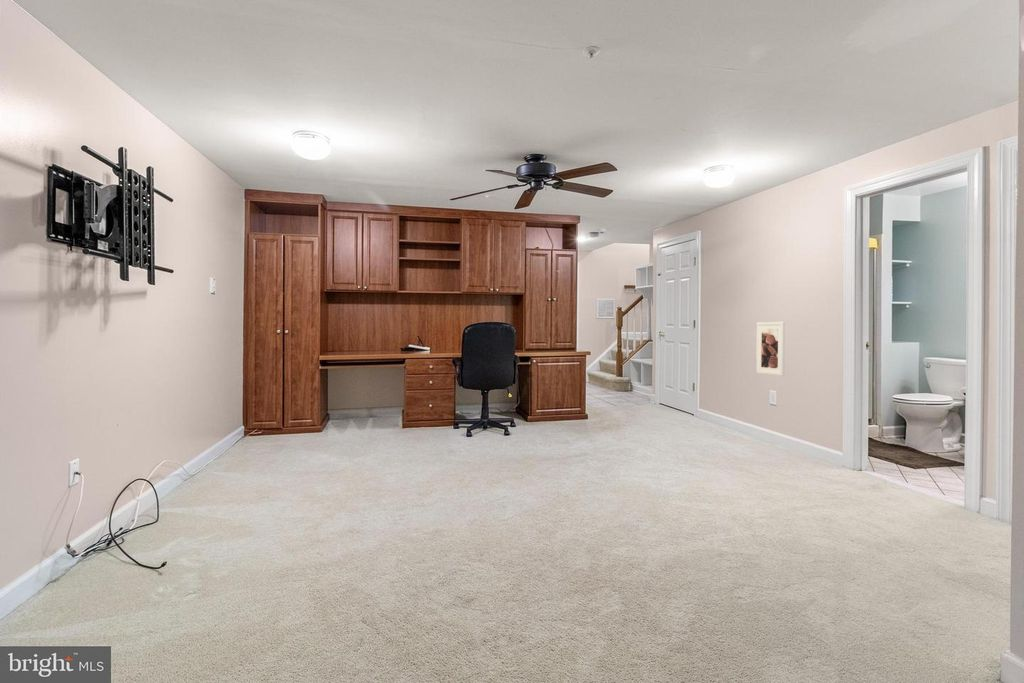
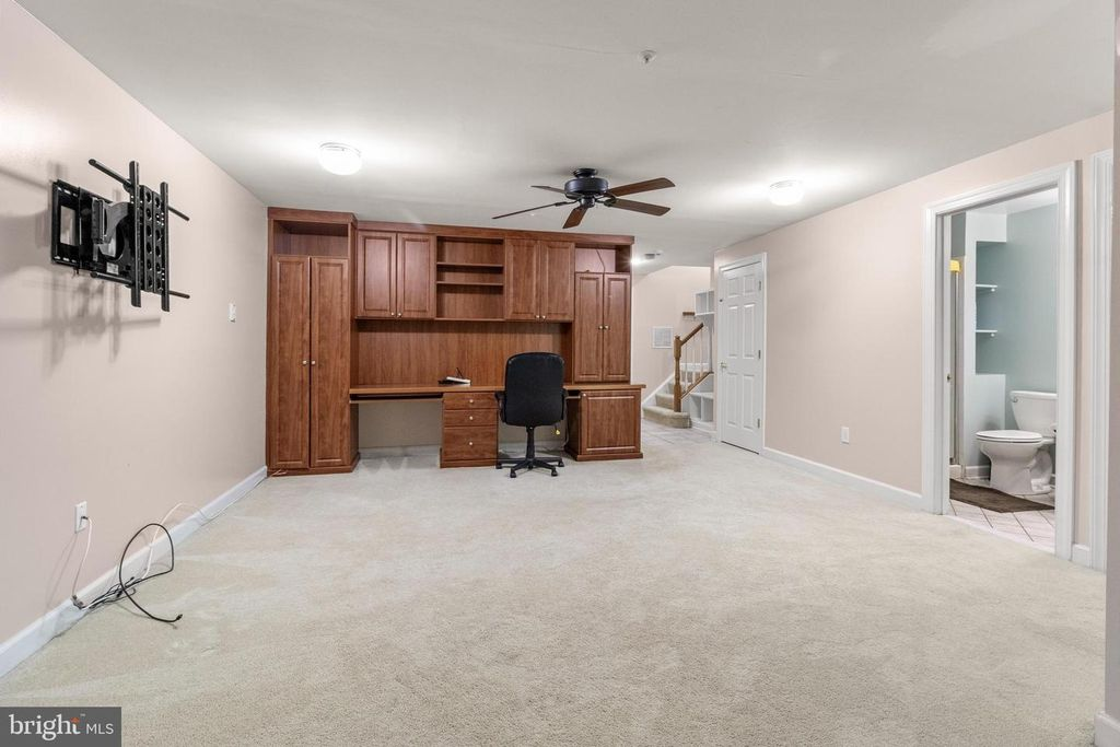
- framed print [755,321,786,377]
